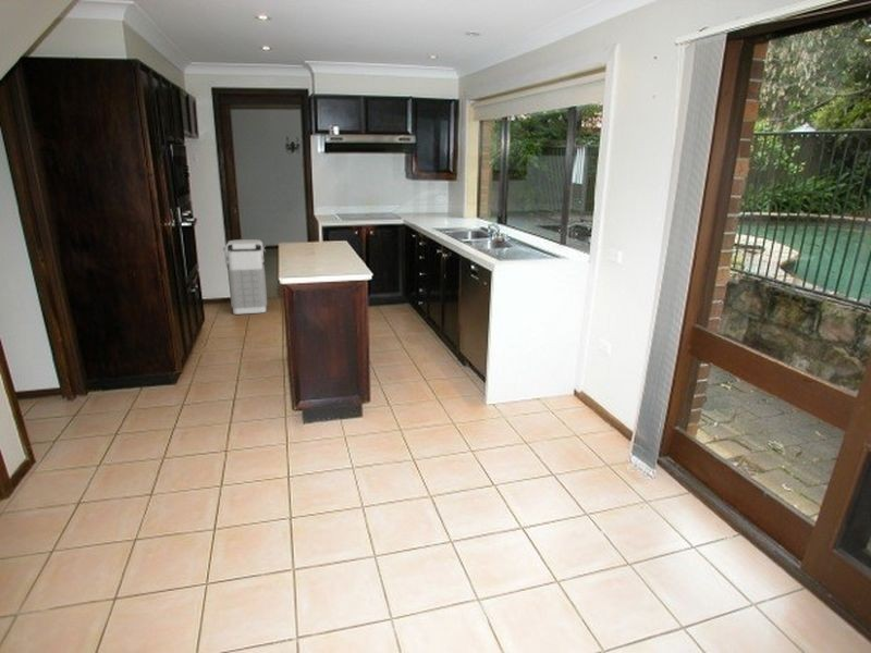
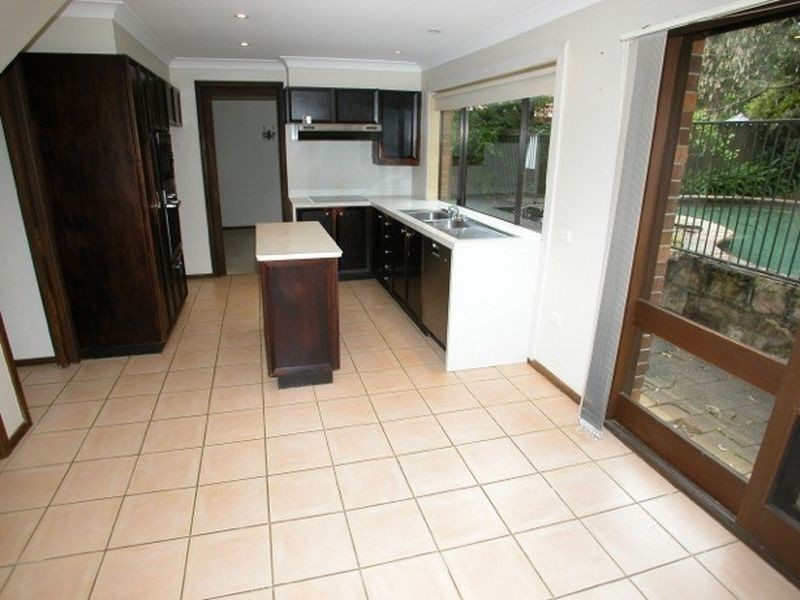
- grenade [222,238,268,316]
